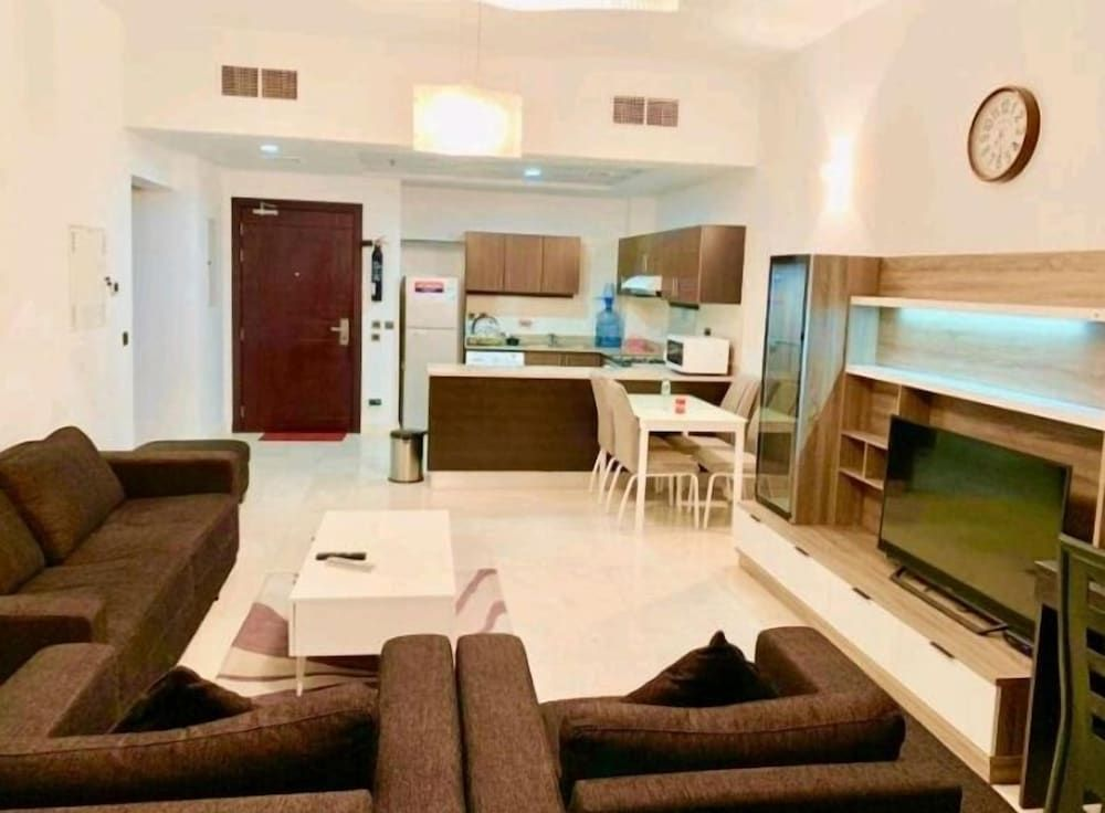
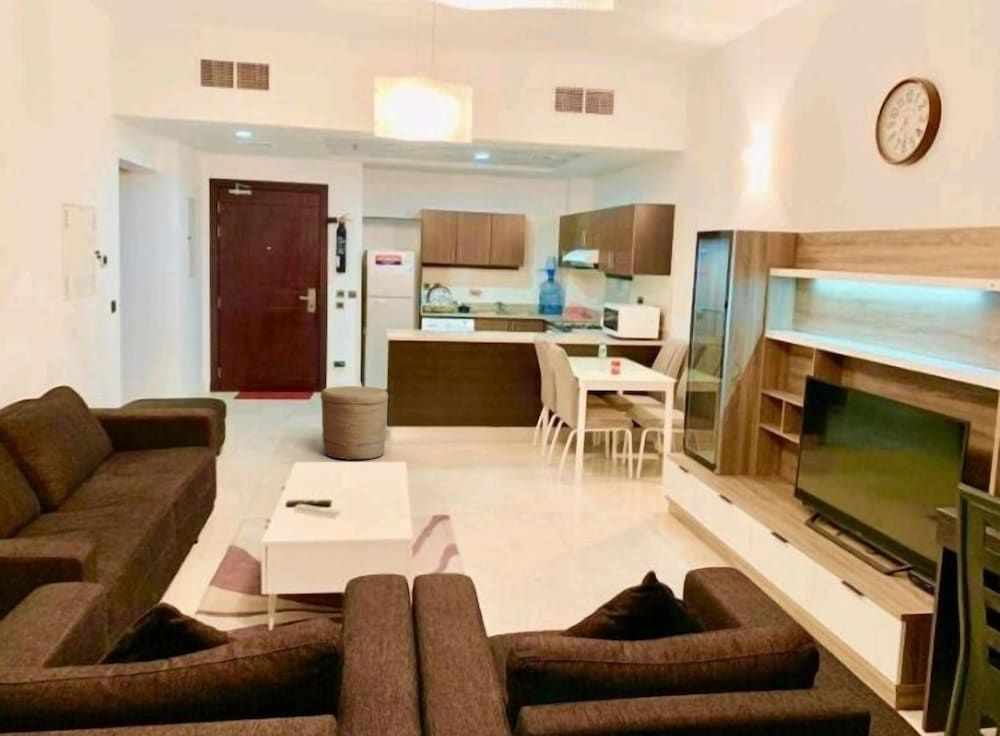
+ basket [320,385,389,461]
